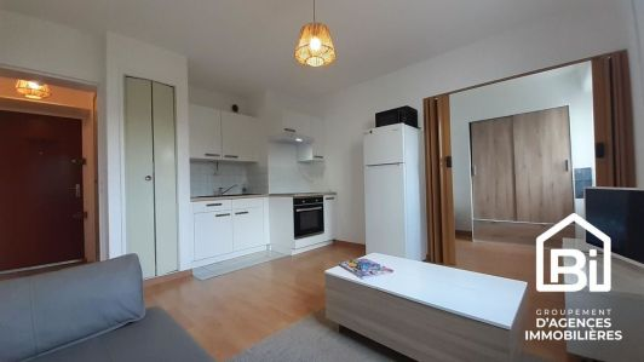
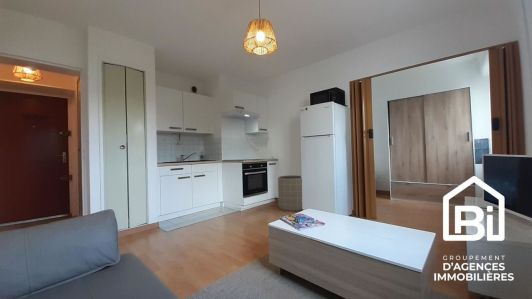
+ trash can [277,175,304,212]
